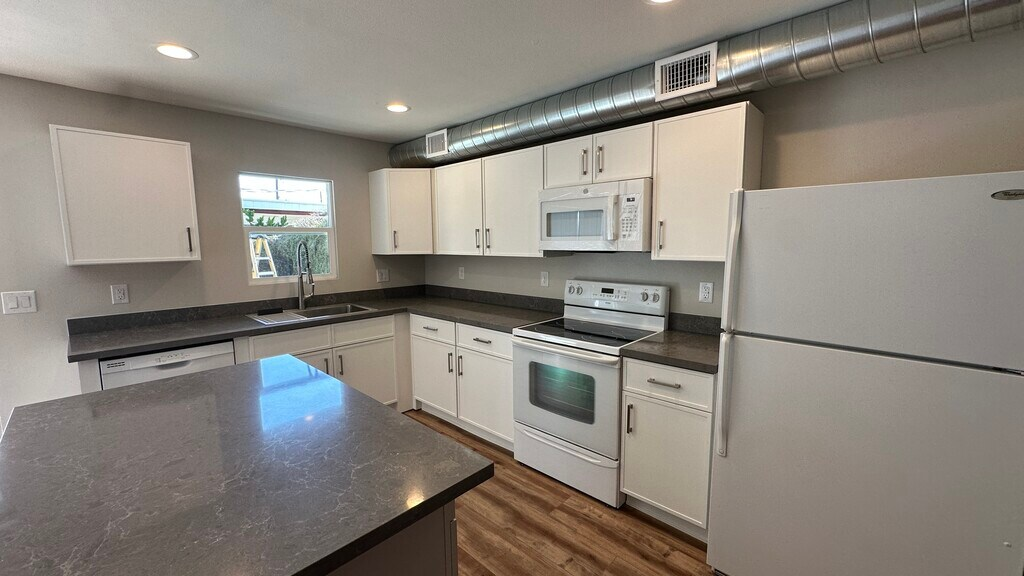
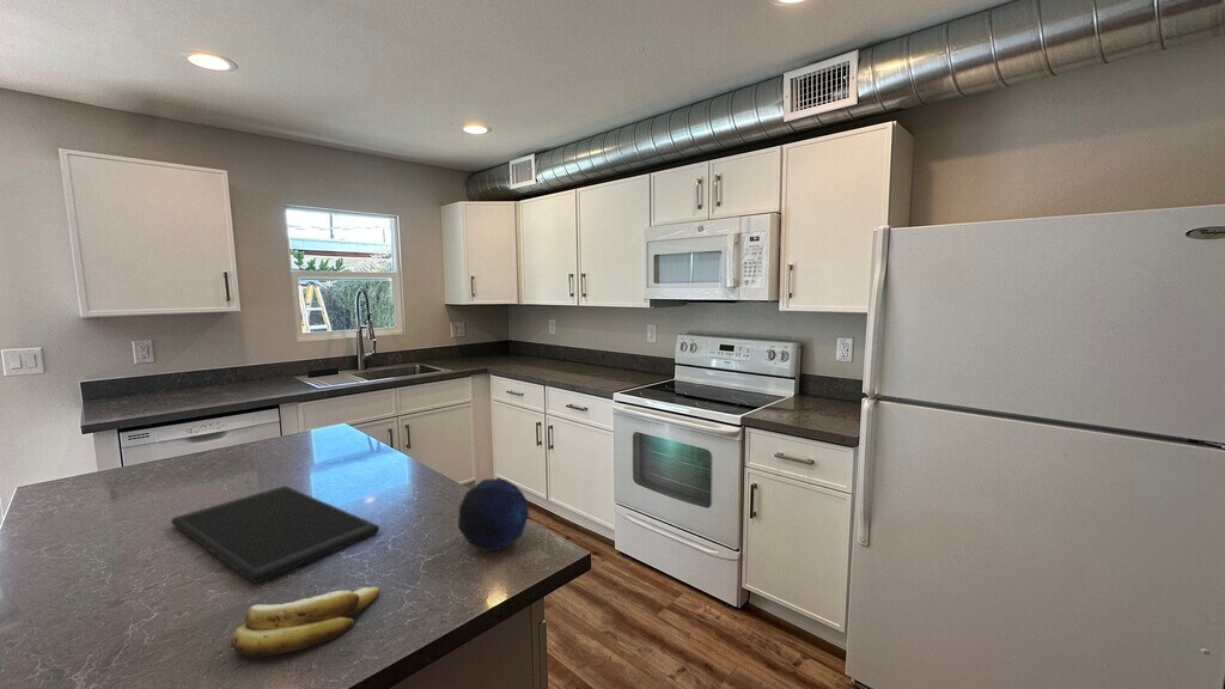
+ banana [230,586,382,658]
+ decorative orb [457,477,530,553]
+ cutting board [170,484,380,584]
